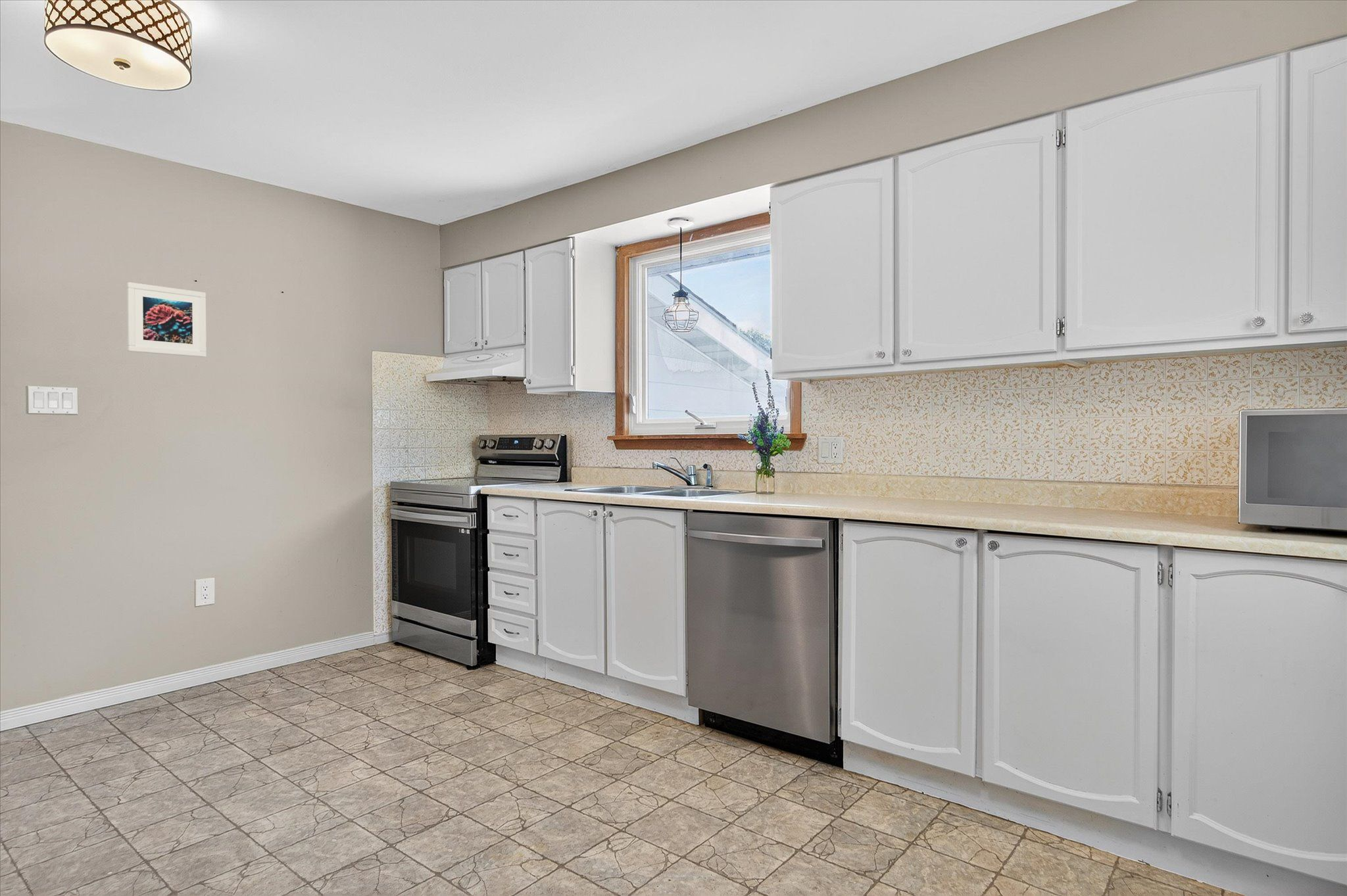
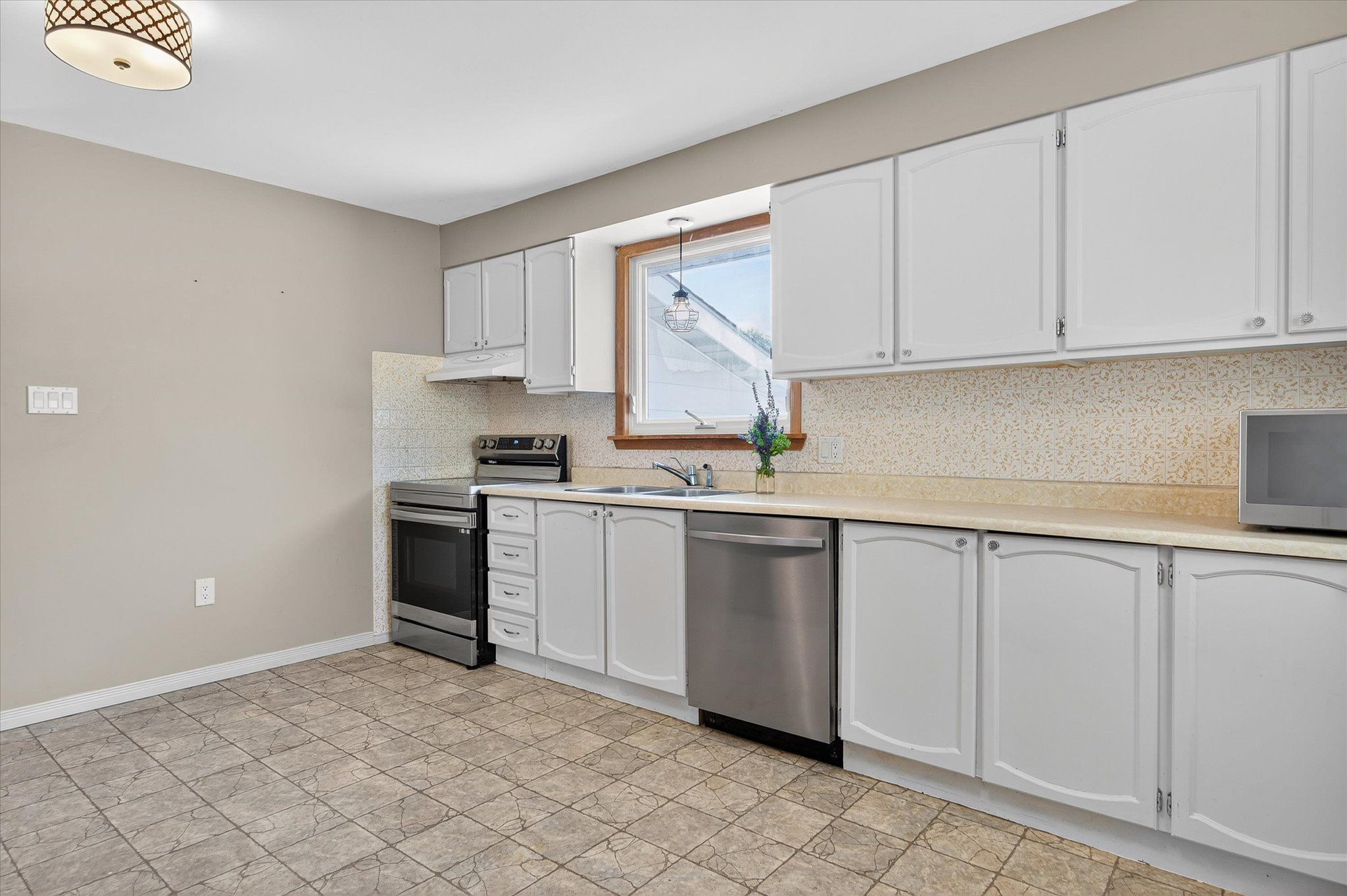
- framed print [126,281,207,358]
